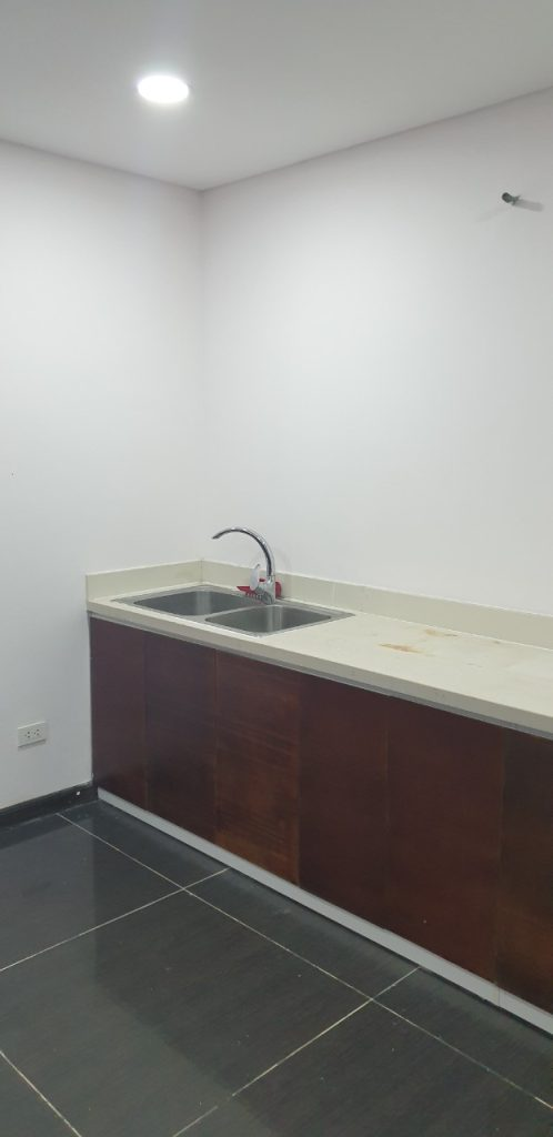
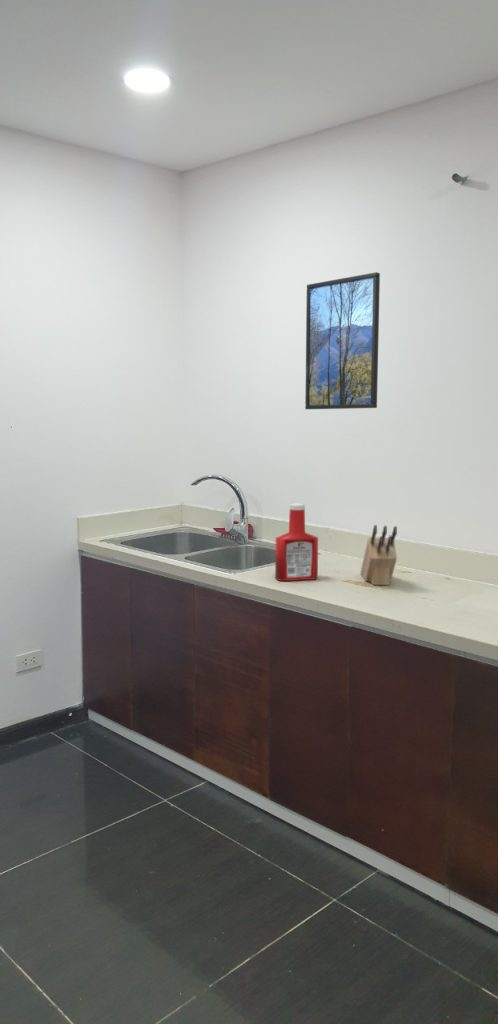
+ knife block [360,524,398,586]
+ soap bottle [274,503,319,582]
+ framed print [304,271,381,410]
